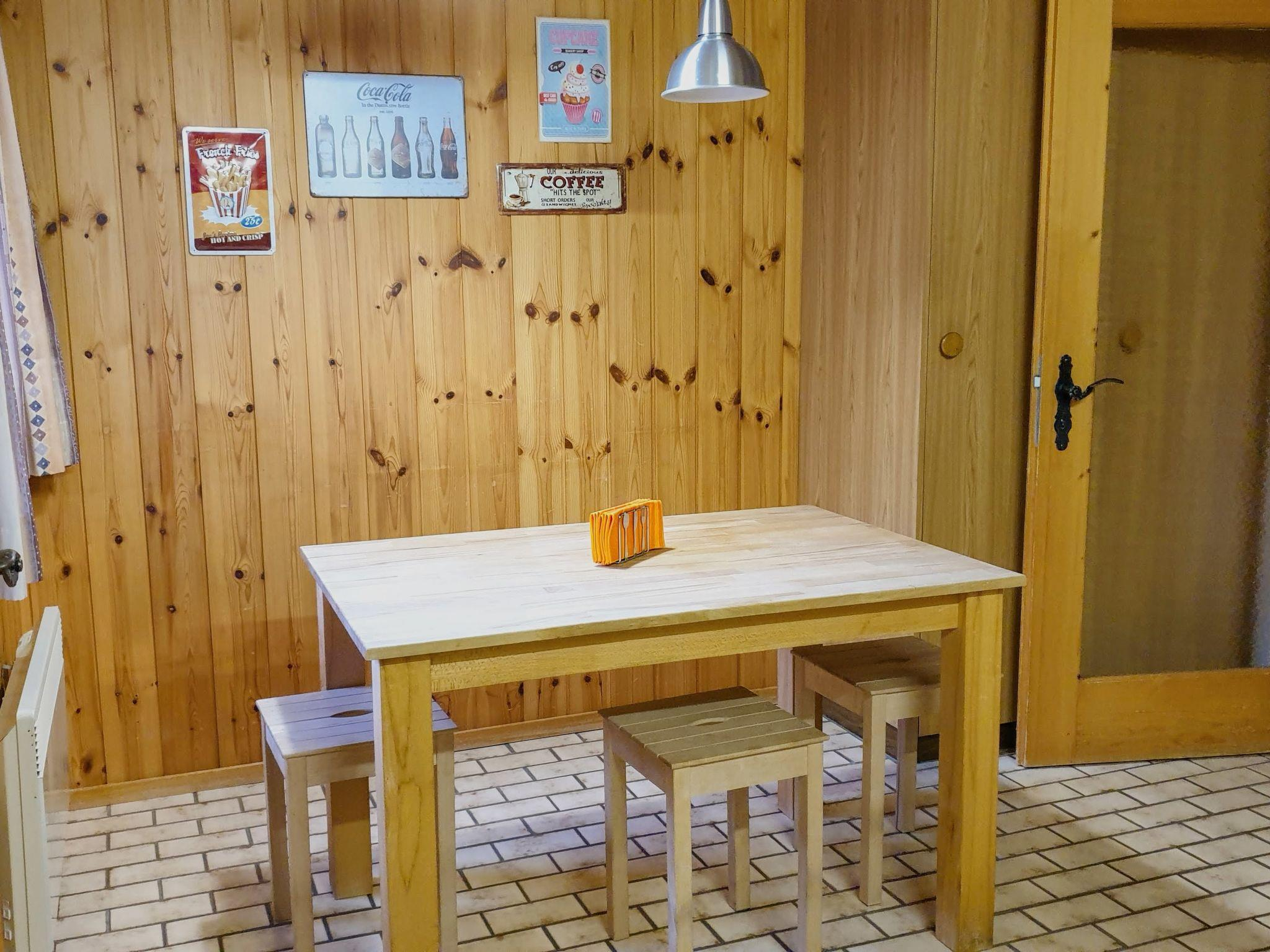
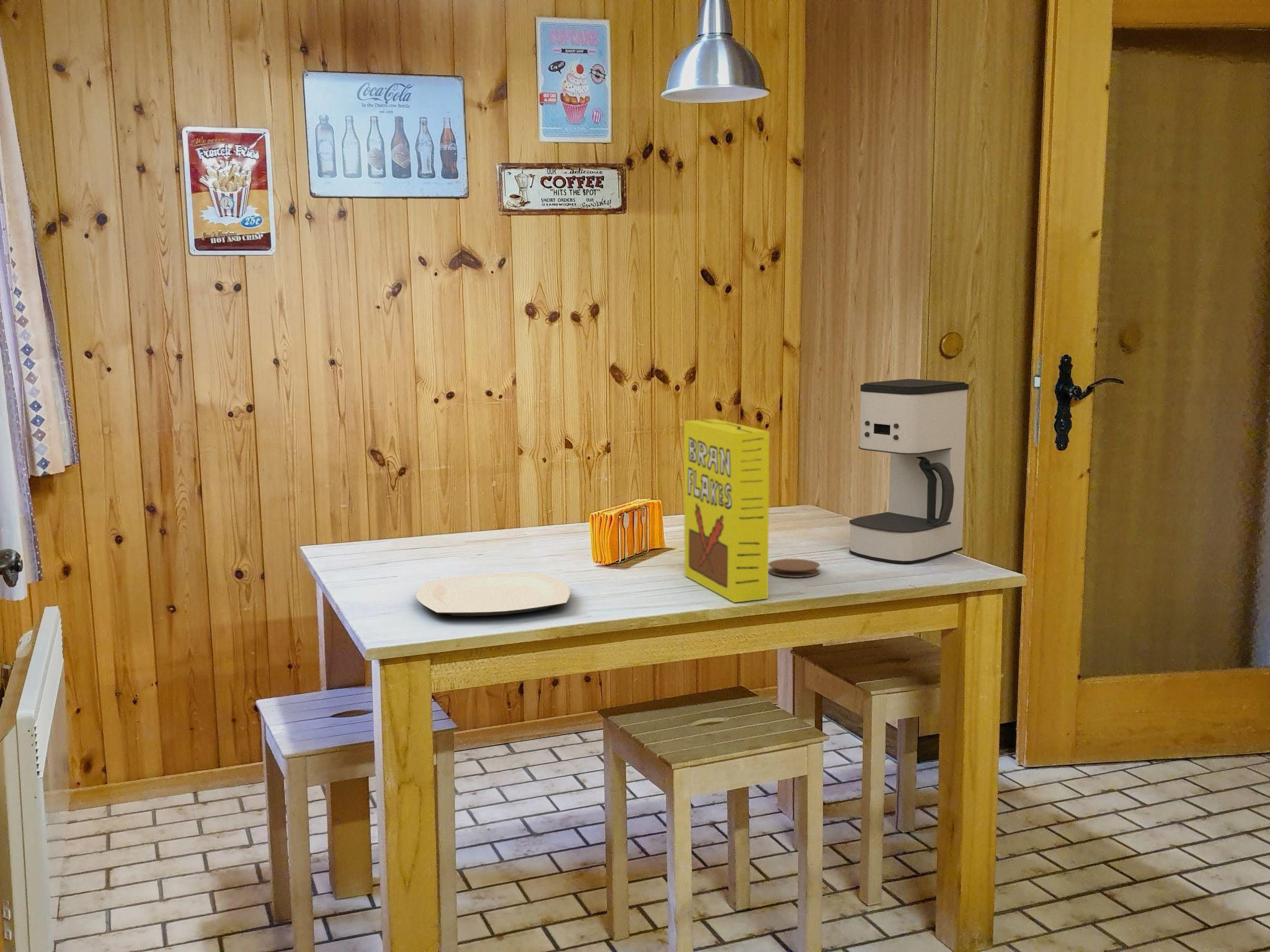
+ cereal box [683,418,770,603]
+ coaster [768,558,820,578]
+ plate [415,572,571,617]
+ coffee maker [849,378,969,564]
